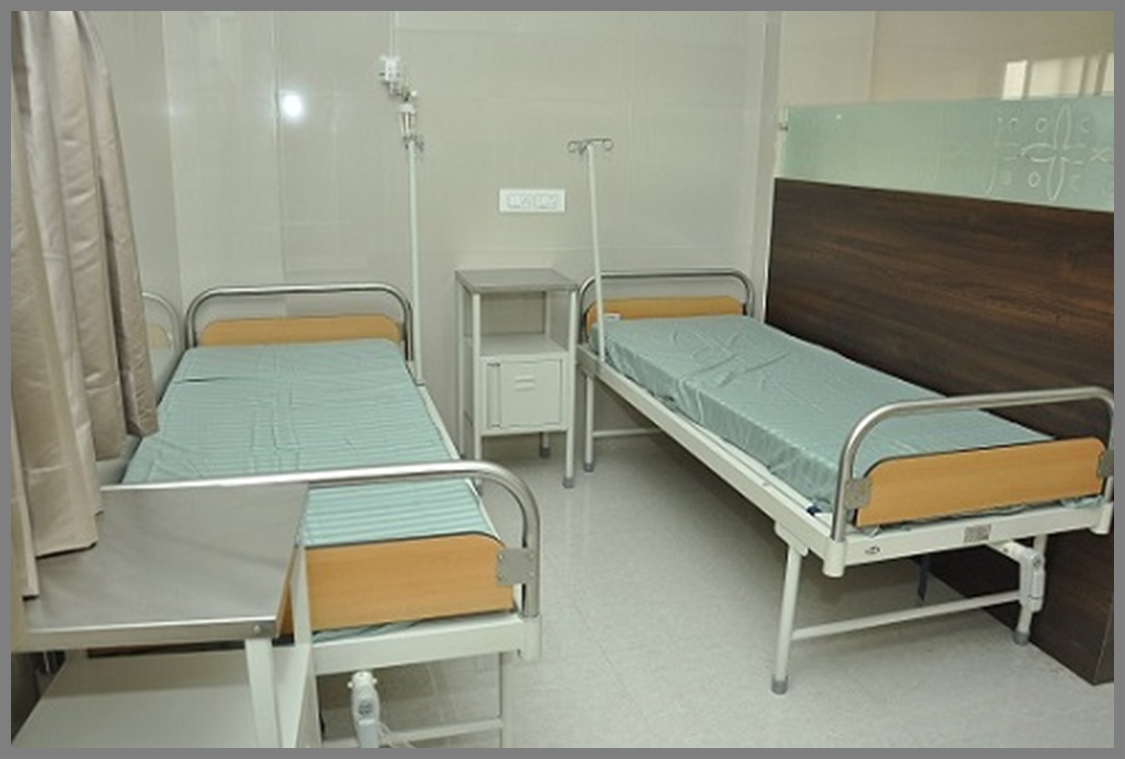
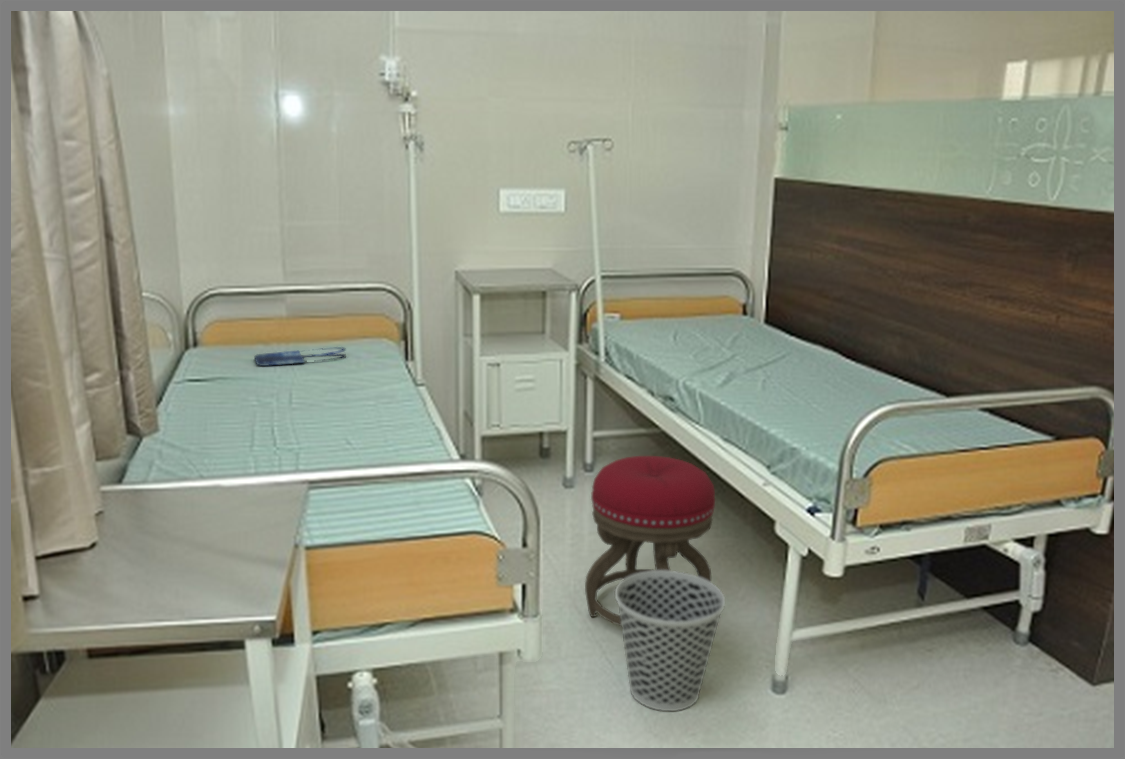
+ wastebasket [614,570,726,712]
+ stool [584,455,716,627]
+ shopping bag [253,346,347,367]
